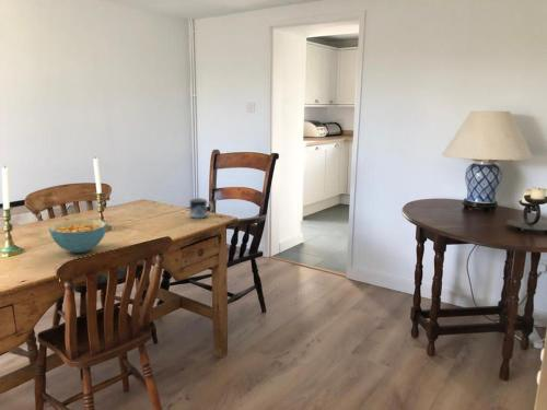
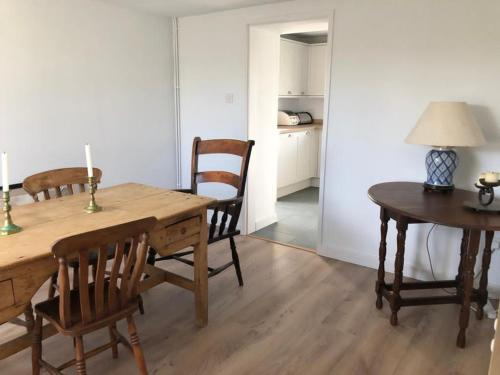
- cereal bowl [48,219,107,254]
- mug [189,197,214,220]
